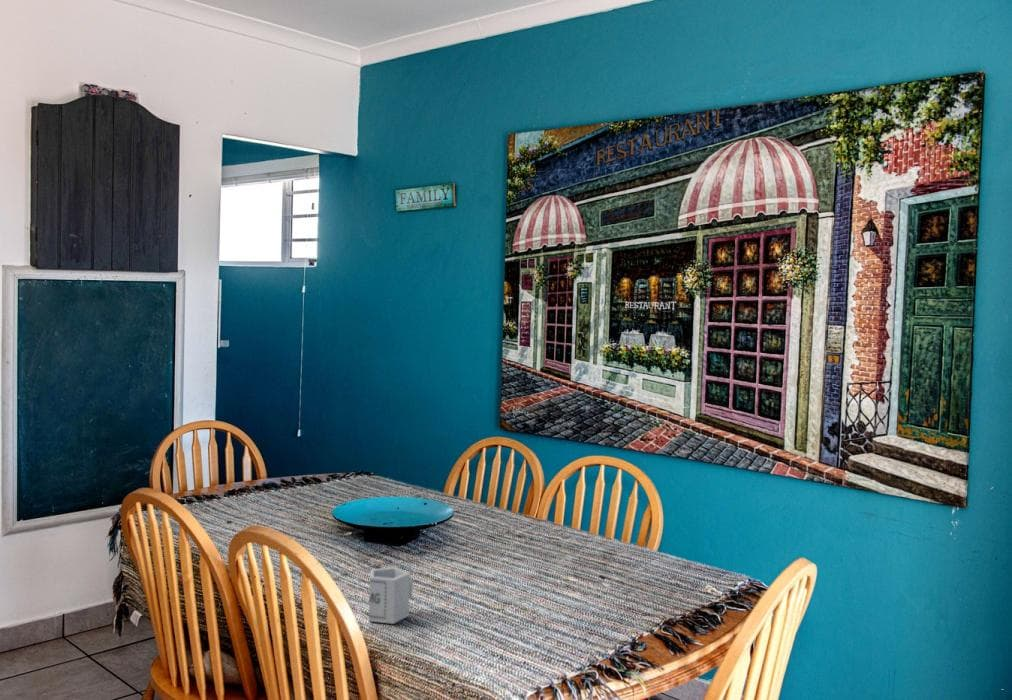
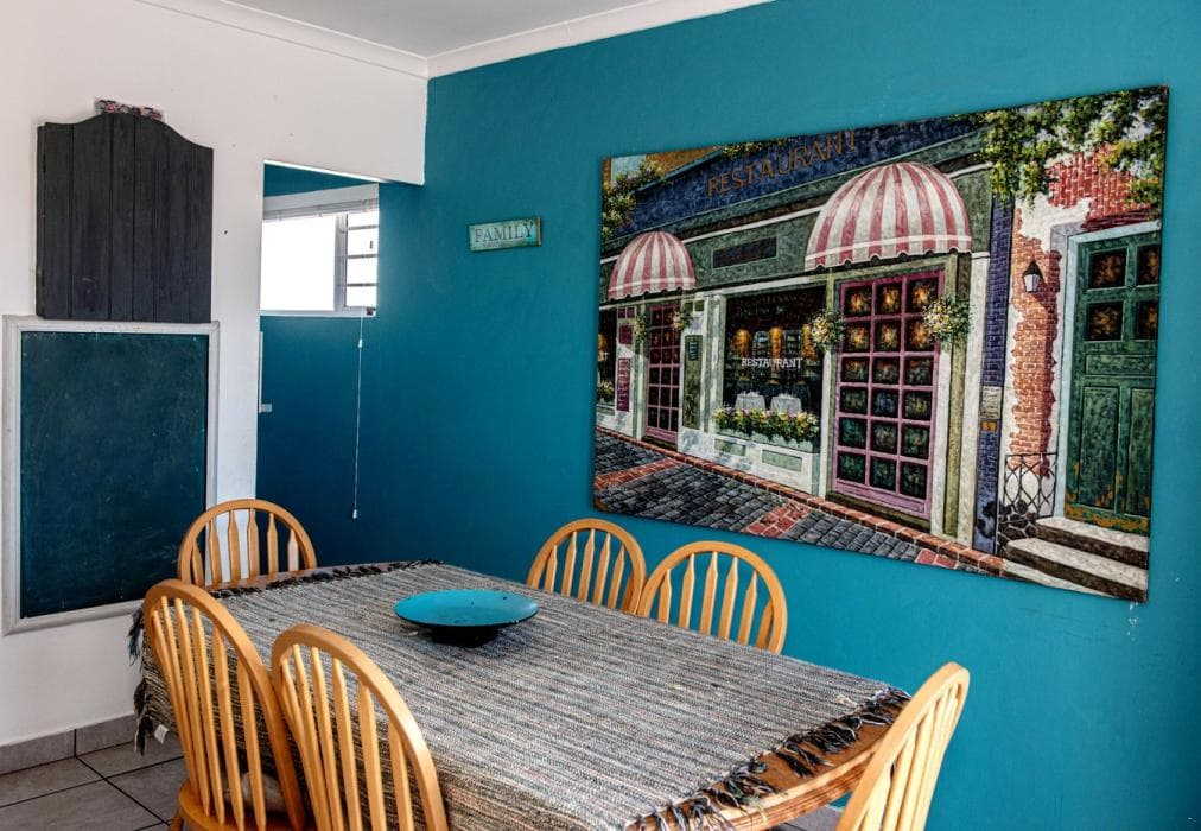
- cup [368,566,414,625]
